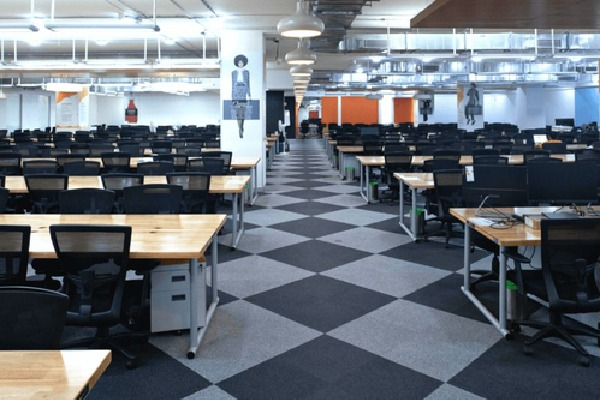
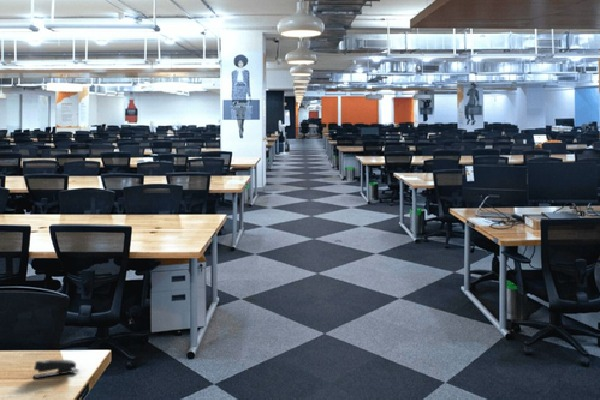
+ stapler [33,359,80,379]
